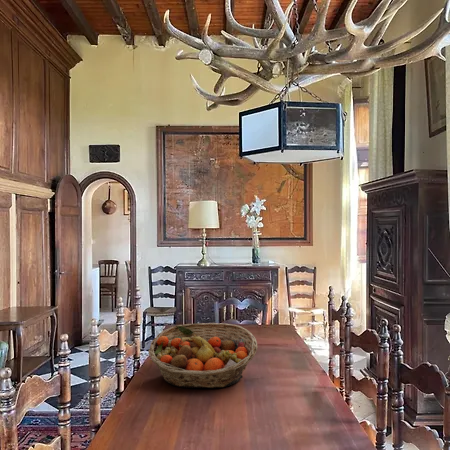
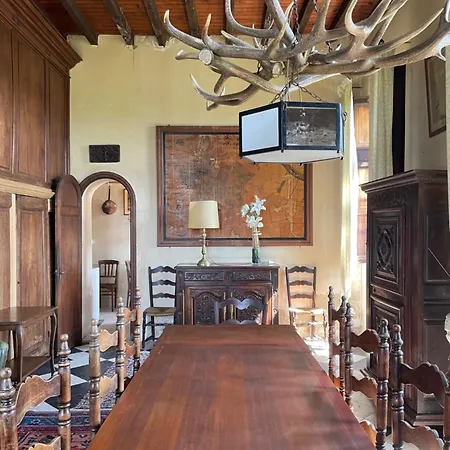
- fruit basket [147,322,258,389]
